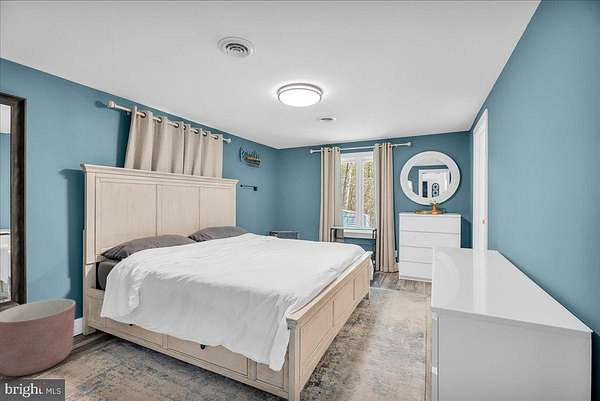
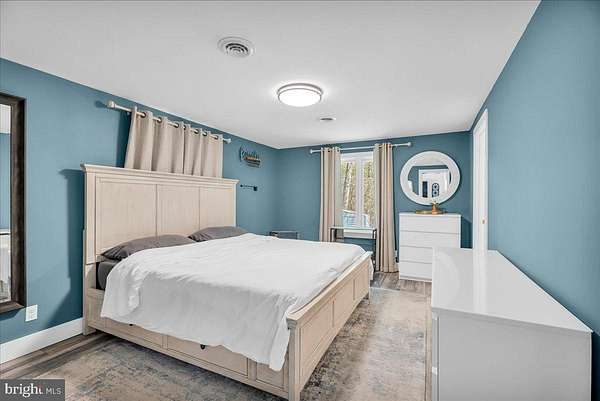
- planter [0,298,76,377]
